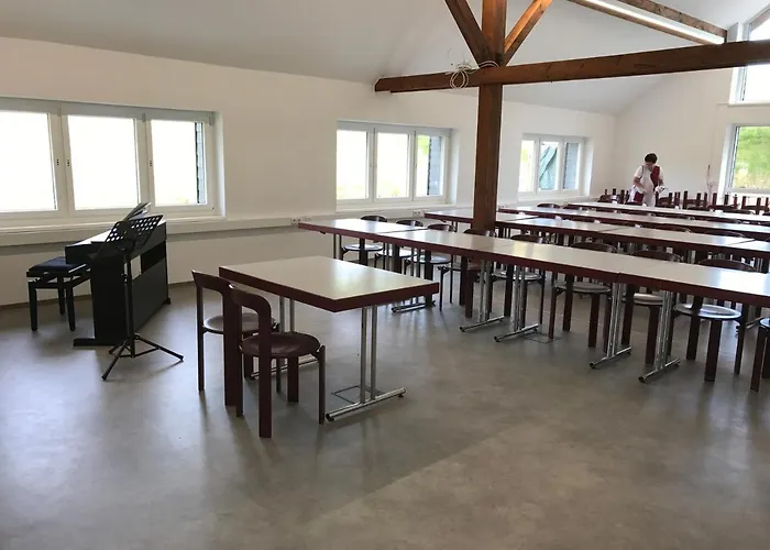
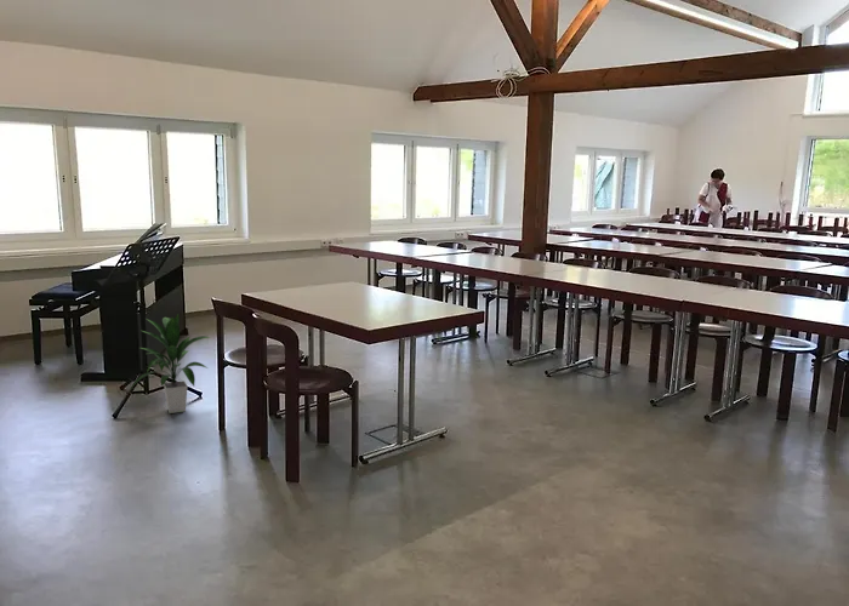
+ indoor plant [130,313,213,415]
